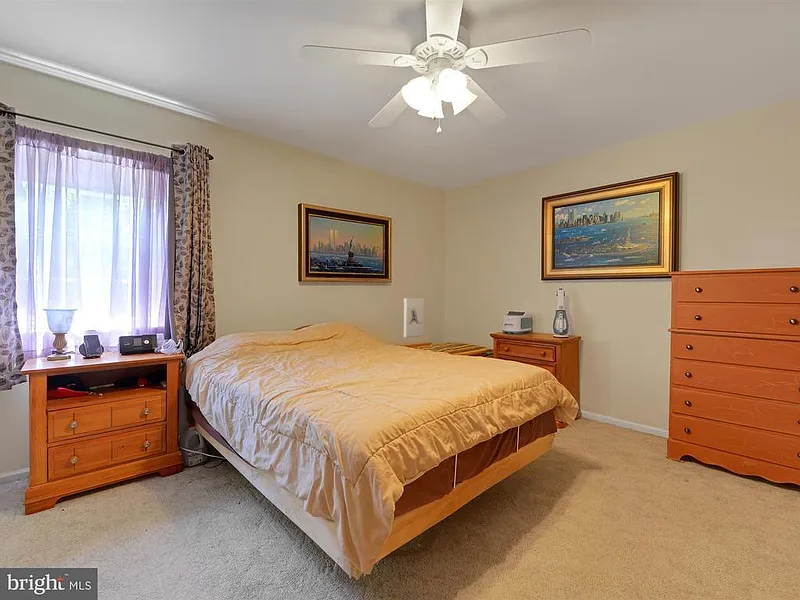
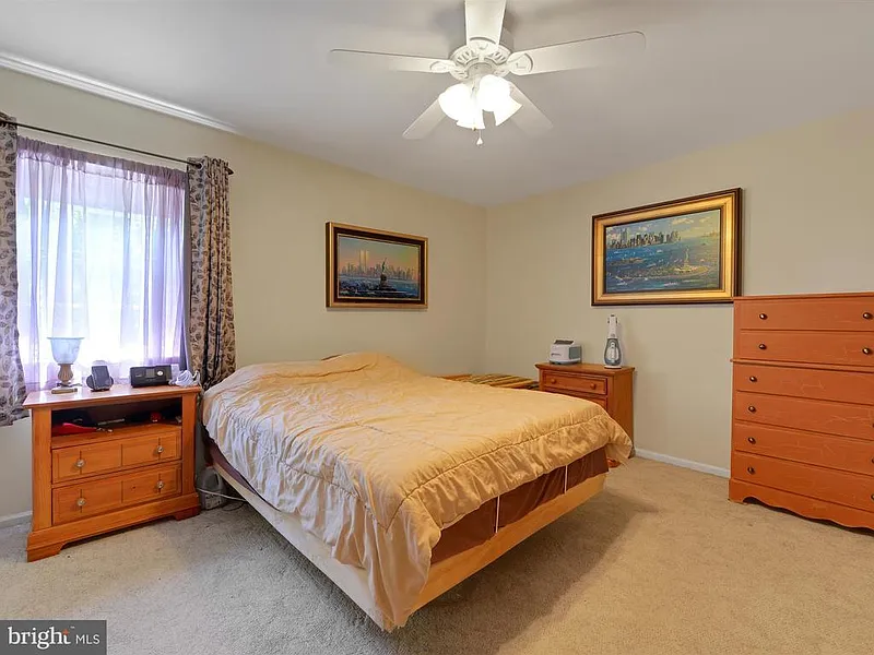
- wall sculpture [403,297,425,338]
